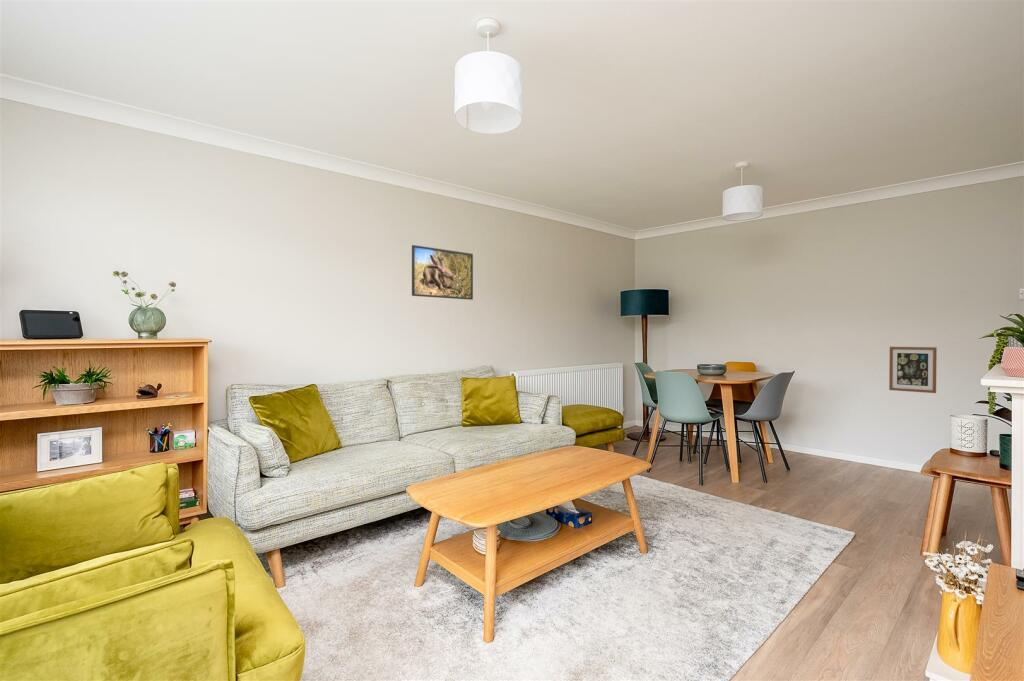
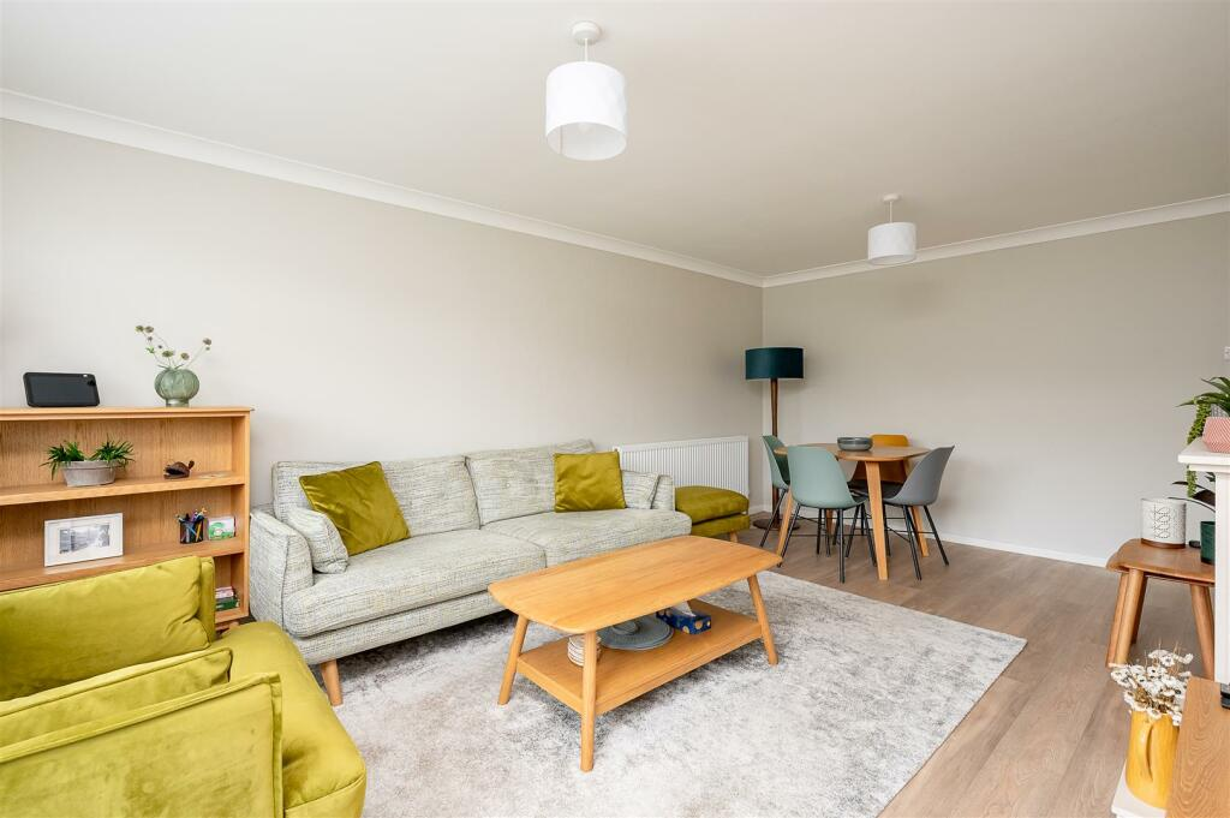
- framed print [411,244,474,301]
- wall art [888,346,938,394]
